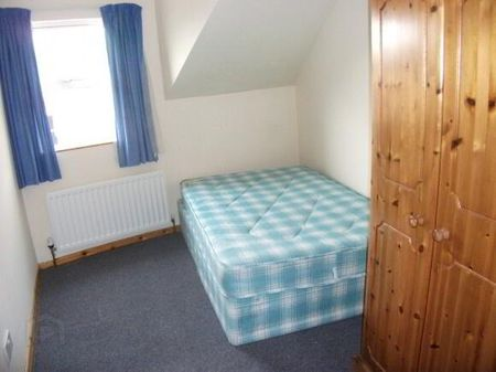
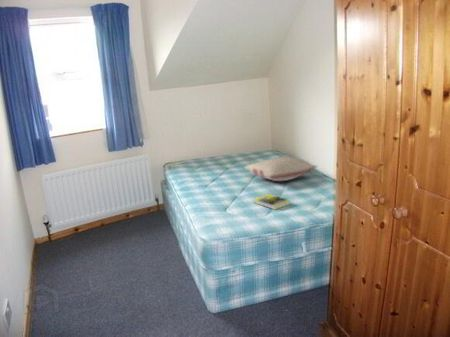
+ pillow [243,156,318,182]
+ book [252,193,291,211]
